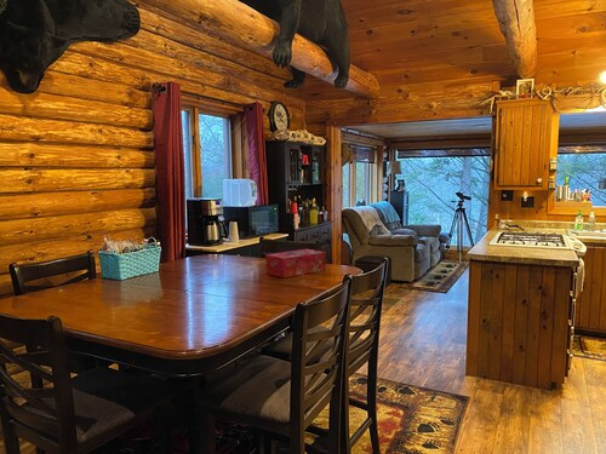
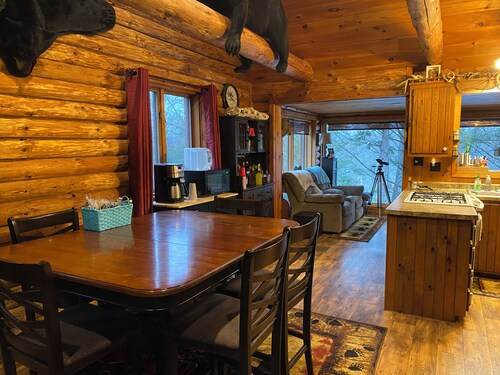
- tissue box [264,248,327,278]
